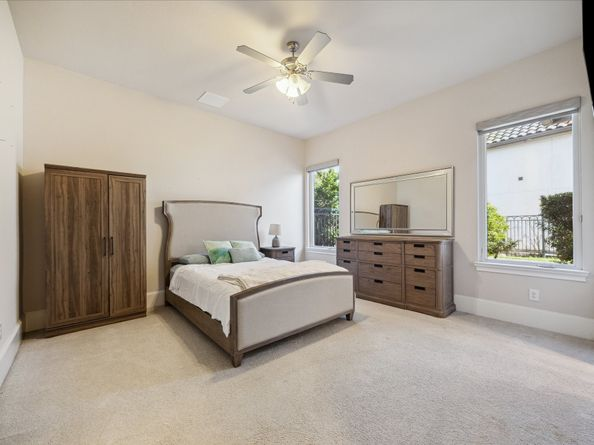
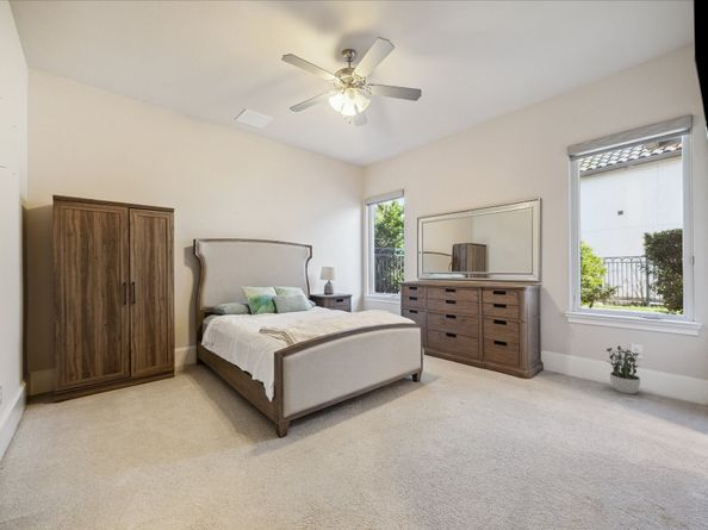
+ potted plant [605,344,644,394]
